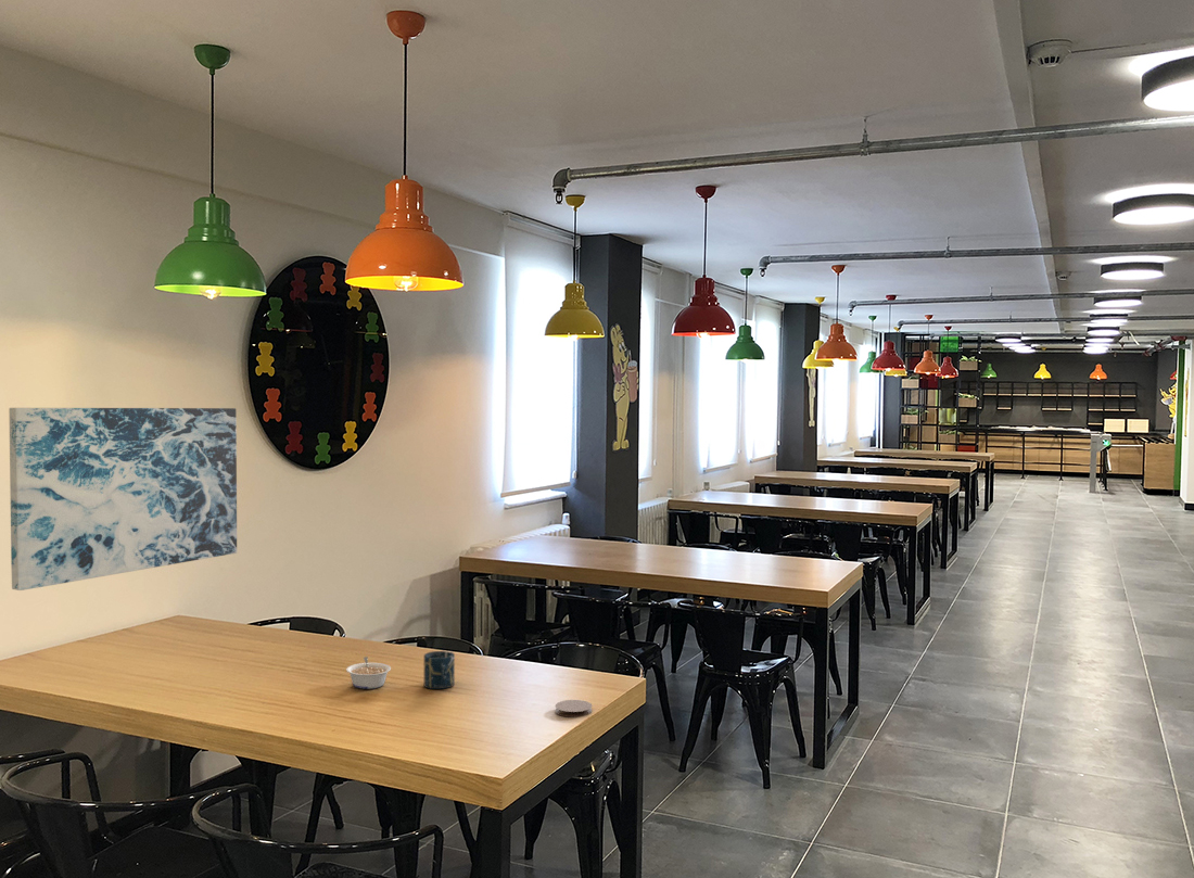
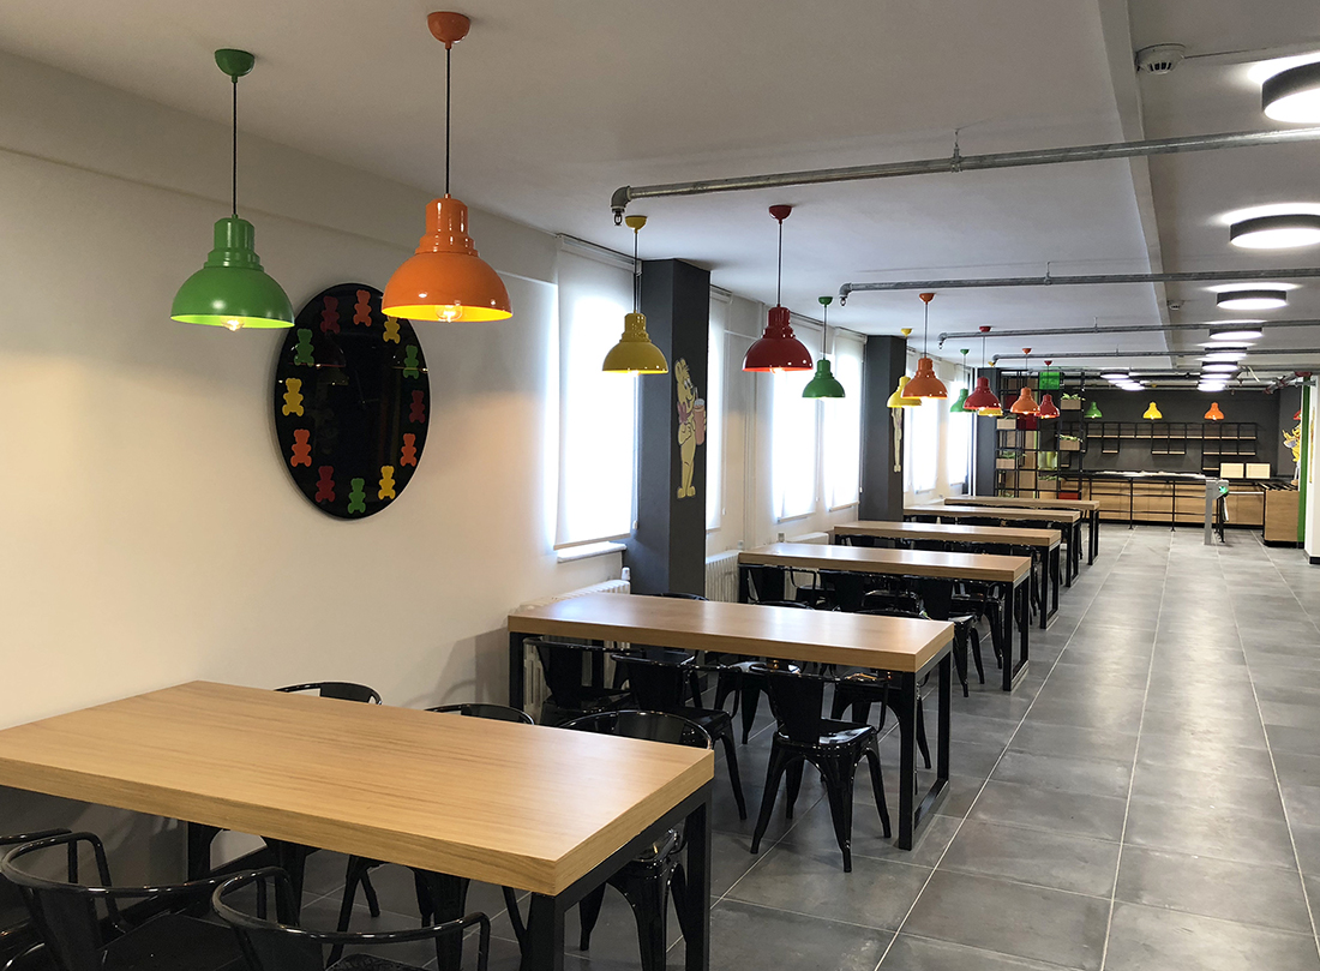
- coaster [555,699,593,718]
- cup [423,650,456,690]
- wall art [8,407,238,591]
- legume [345,656,392,690]
